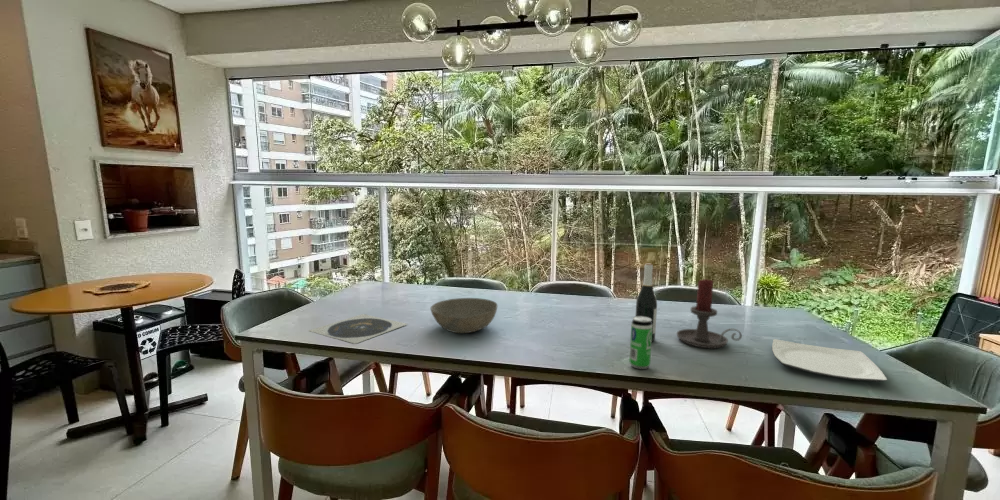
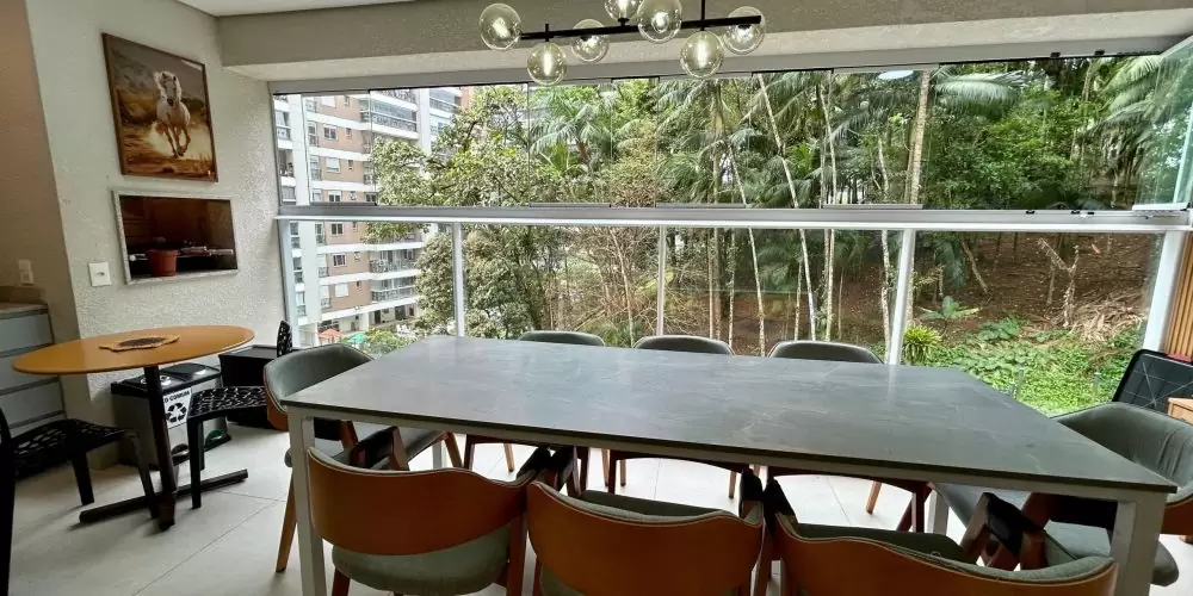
- plate [307,313,408,345]
- bowl [430,297,499,334]
- wine bottle [634,262,658,342]
- beverage can [629,316,653,370]
- plate [771,338,888,383]
- candle holder [676,278,743,349]
